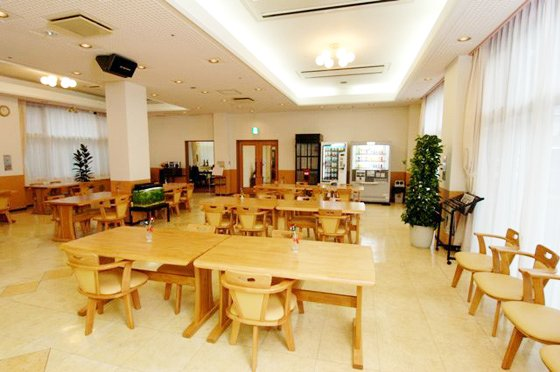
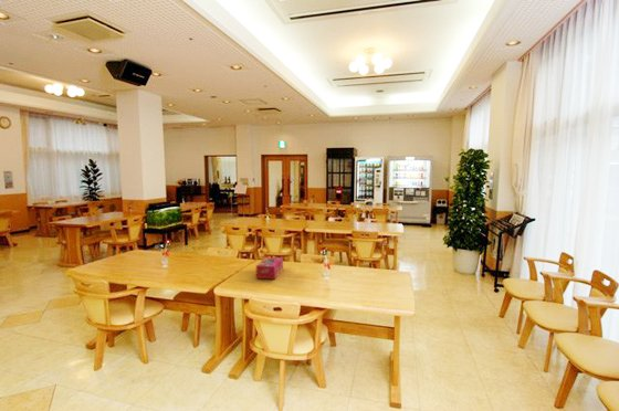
+ tissue box [255,256,284,281]
